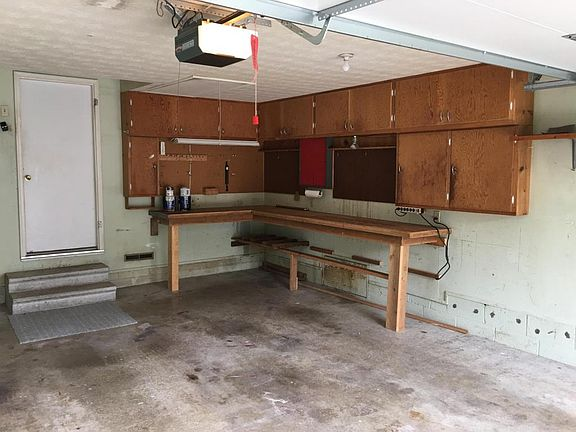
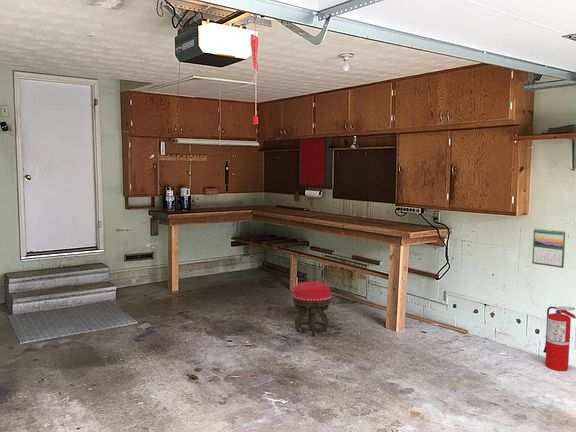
+ calendar [531,228,567,269]
+ fire extinguisher [542,305,576,372]
+ stool [291,281,333,337]
